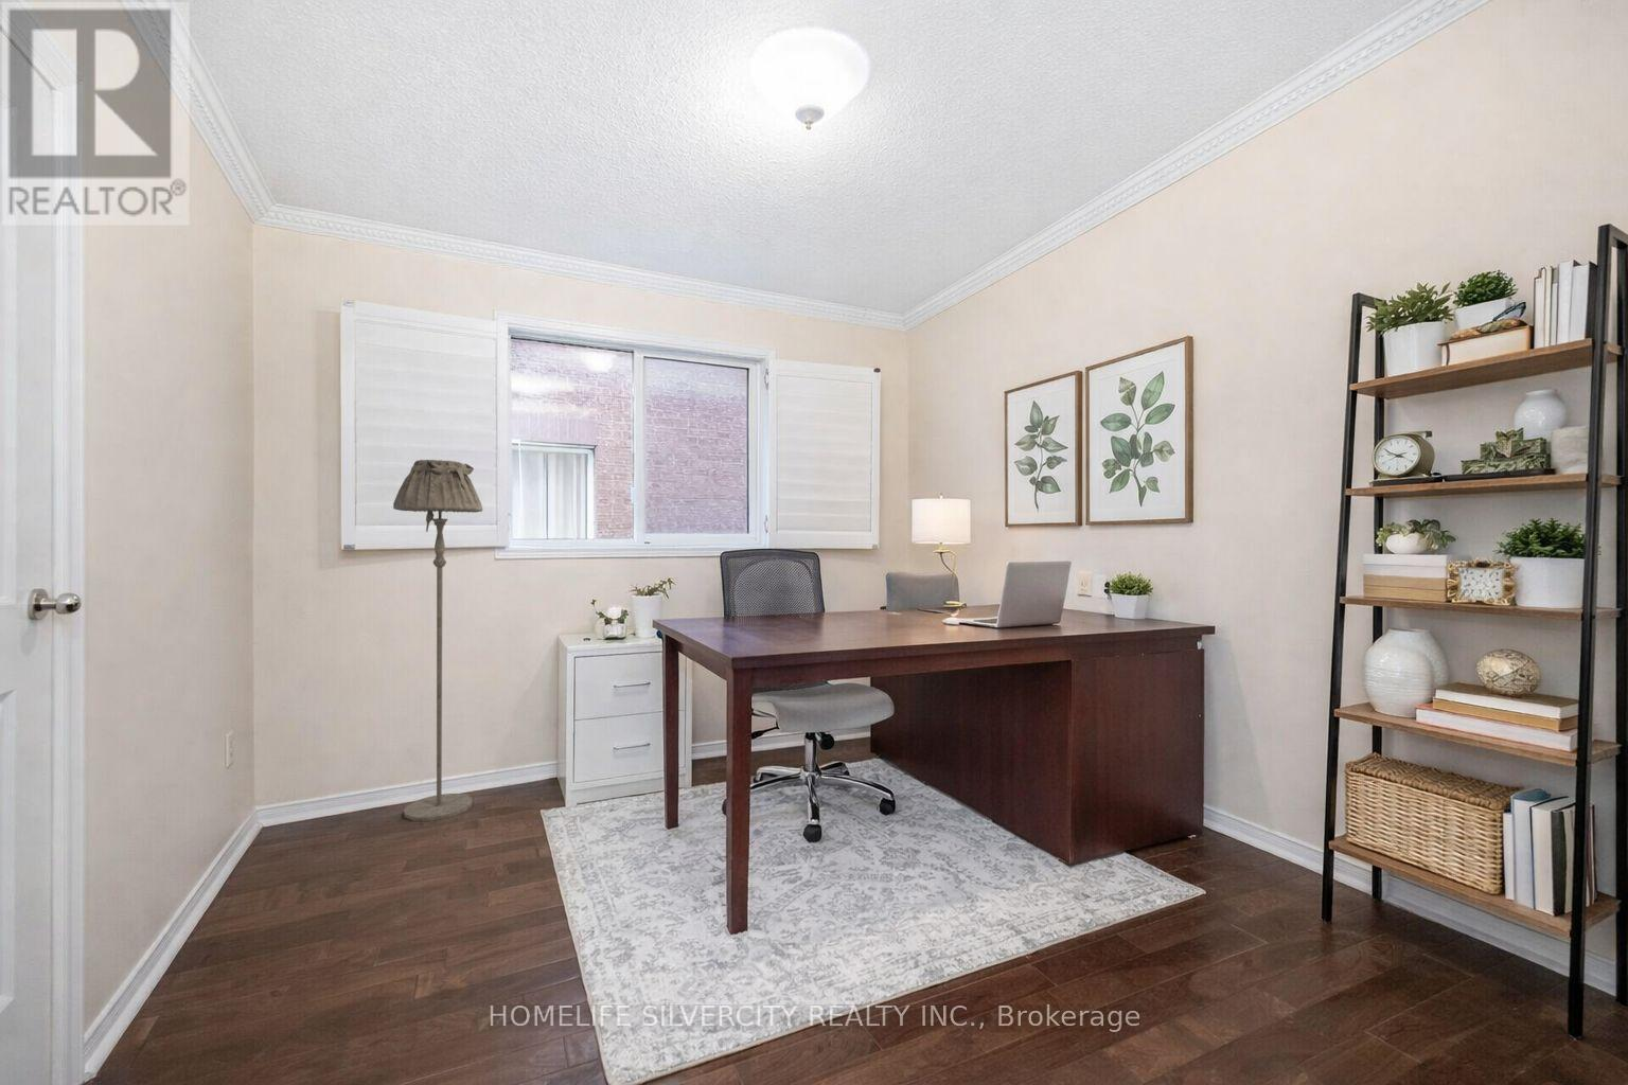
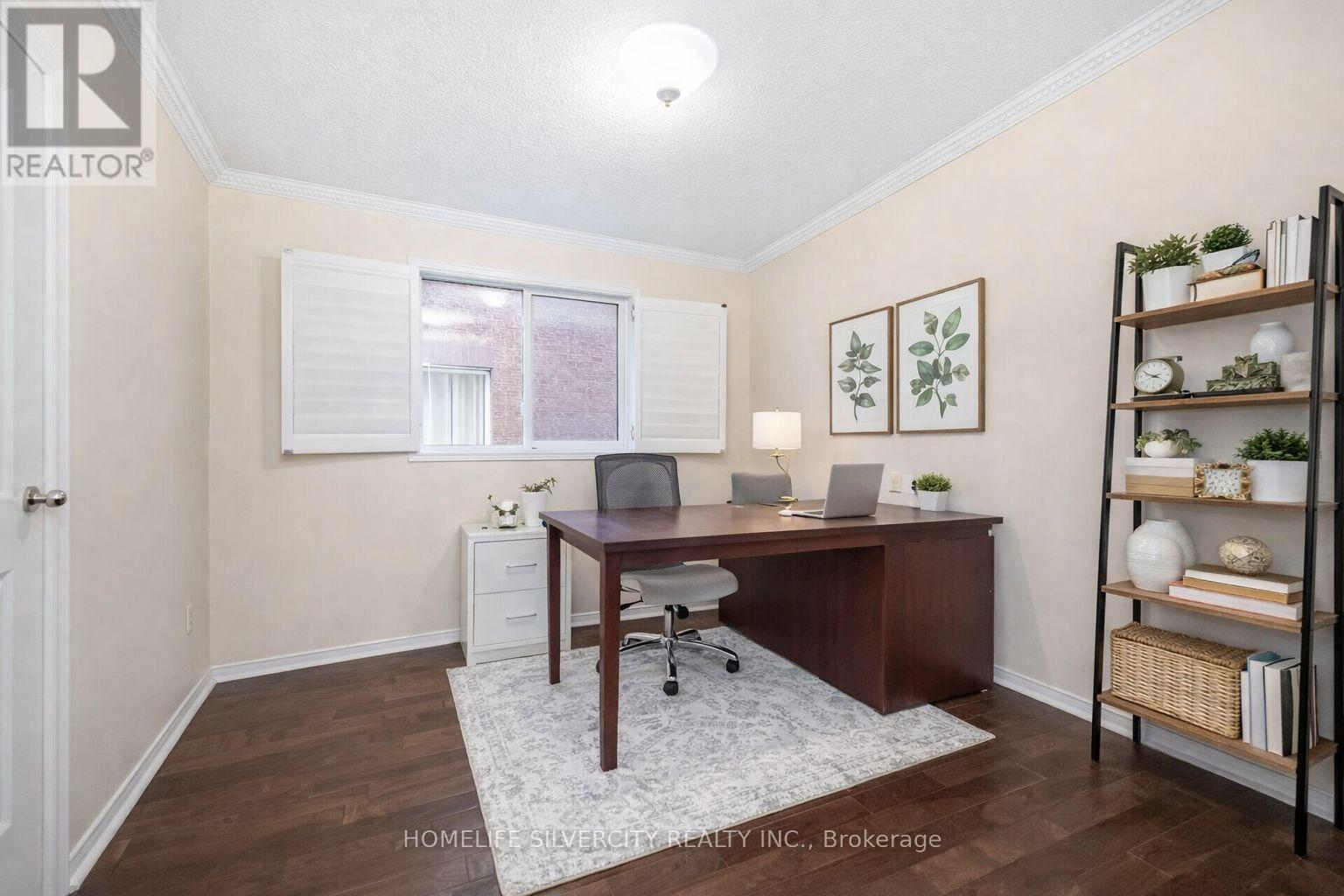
- floor lamp [392,459,483,822]
